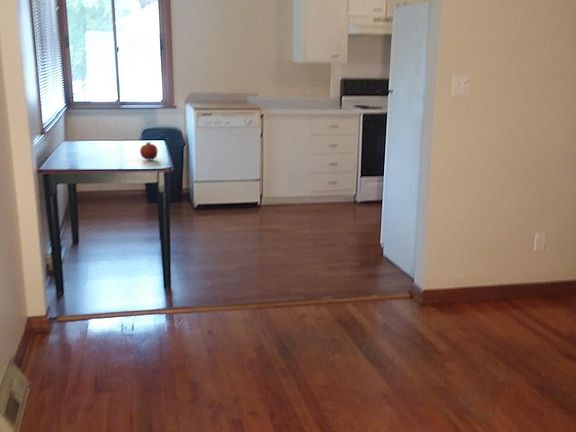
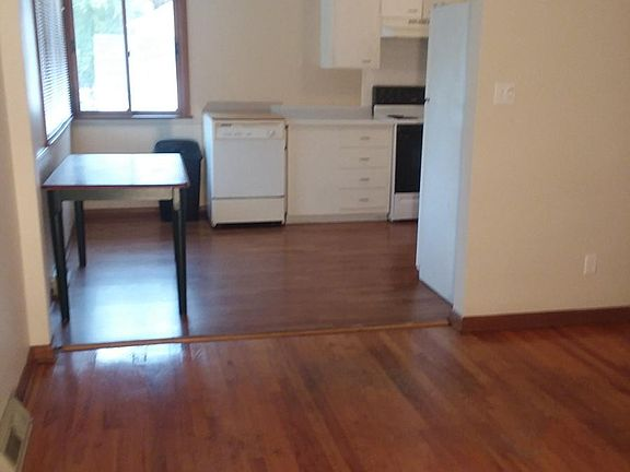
- fruit [139,141,159,161]
